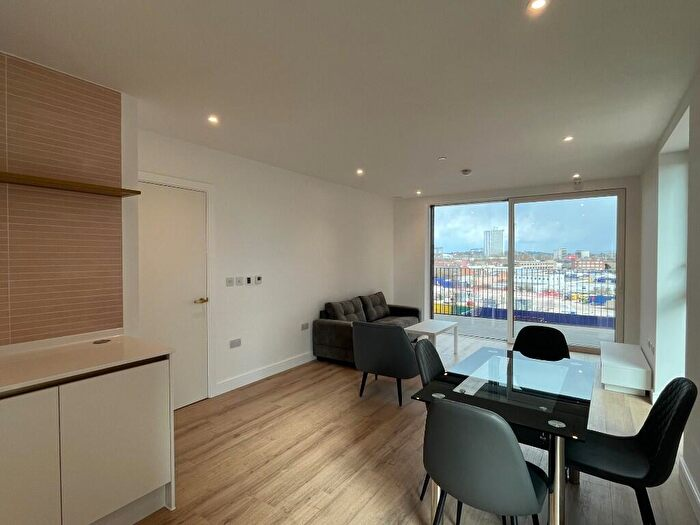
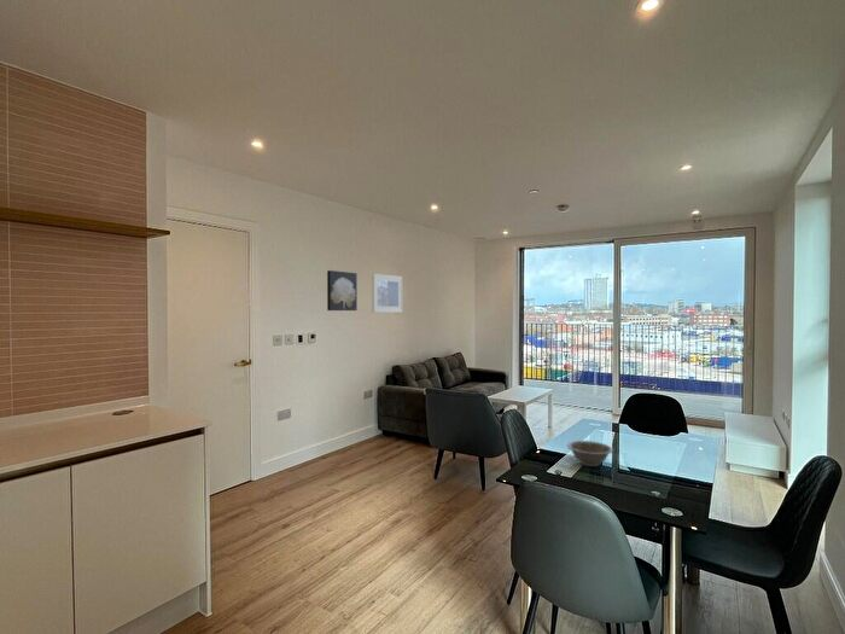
+ decorative bowl [566,440,614,467]
+ wall art [326,269,359,312]
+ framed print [371,273,403,314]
